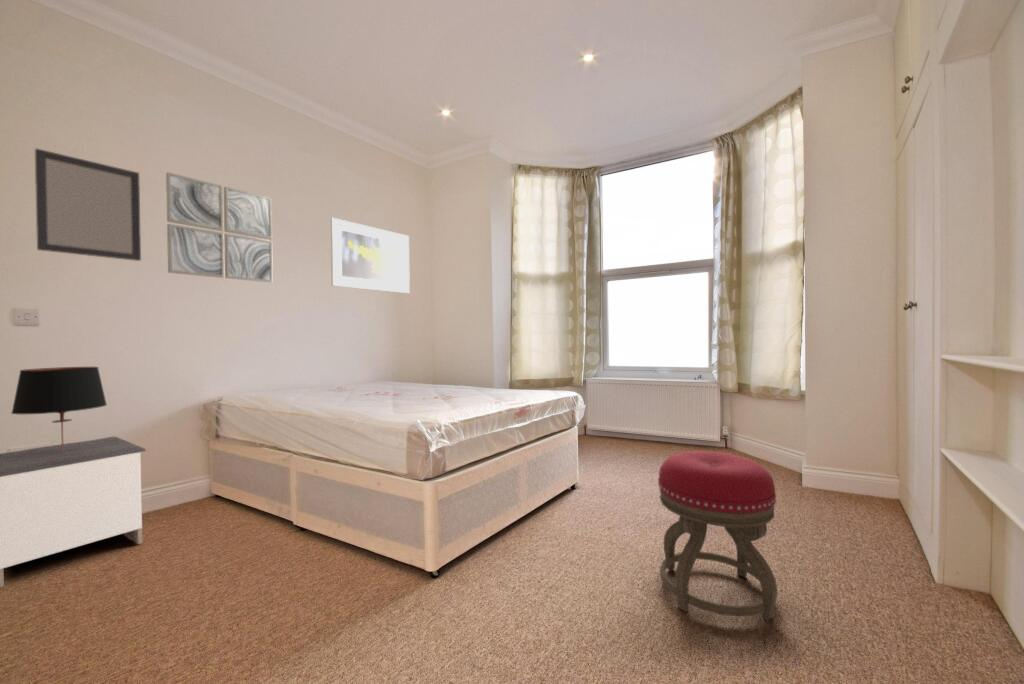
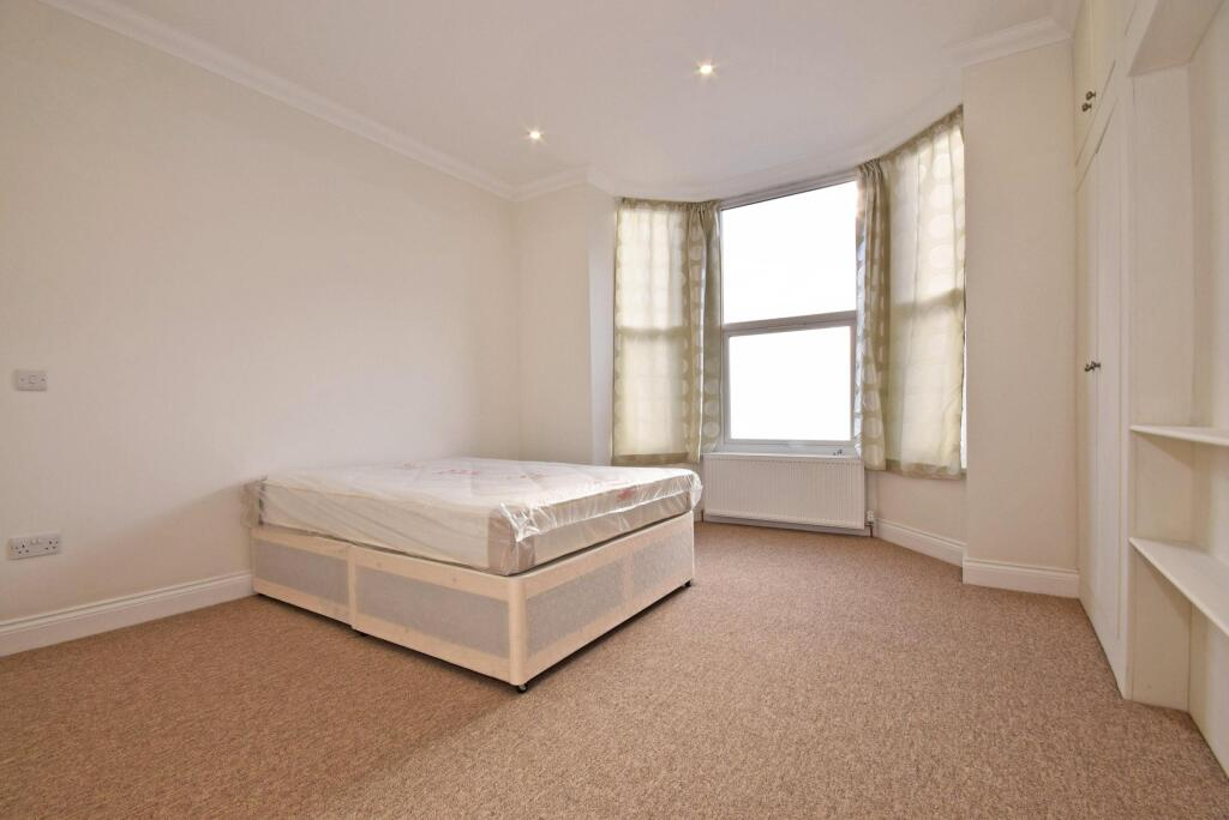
- home mirror [34,148,142,262]
- table lamp [10,366,108,452]
- wall art [165,171,274,283]
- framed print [330,217,411,294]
- nightstand [0,436,147,588]
- stool [657,450,778,622]
